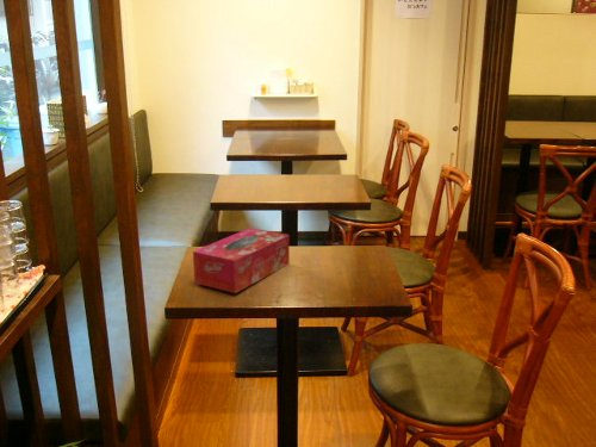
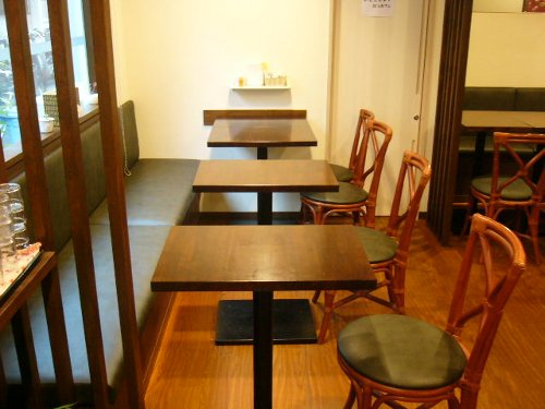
- tissue box [192,226,291,294]
